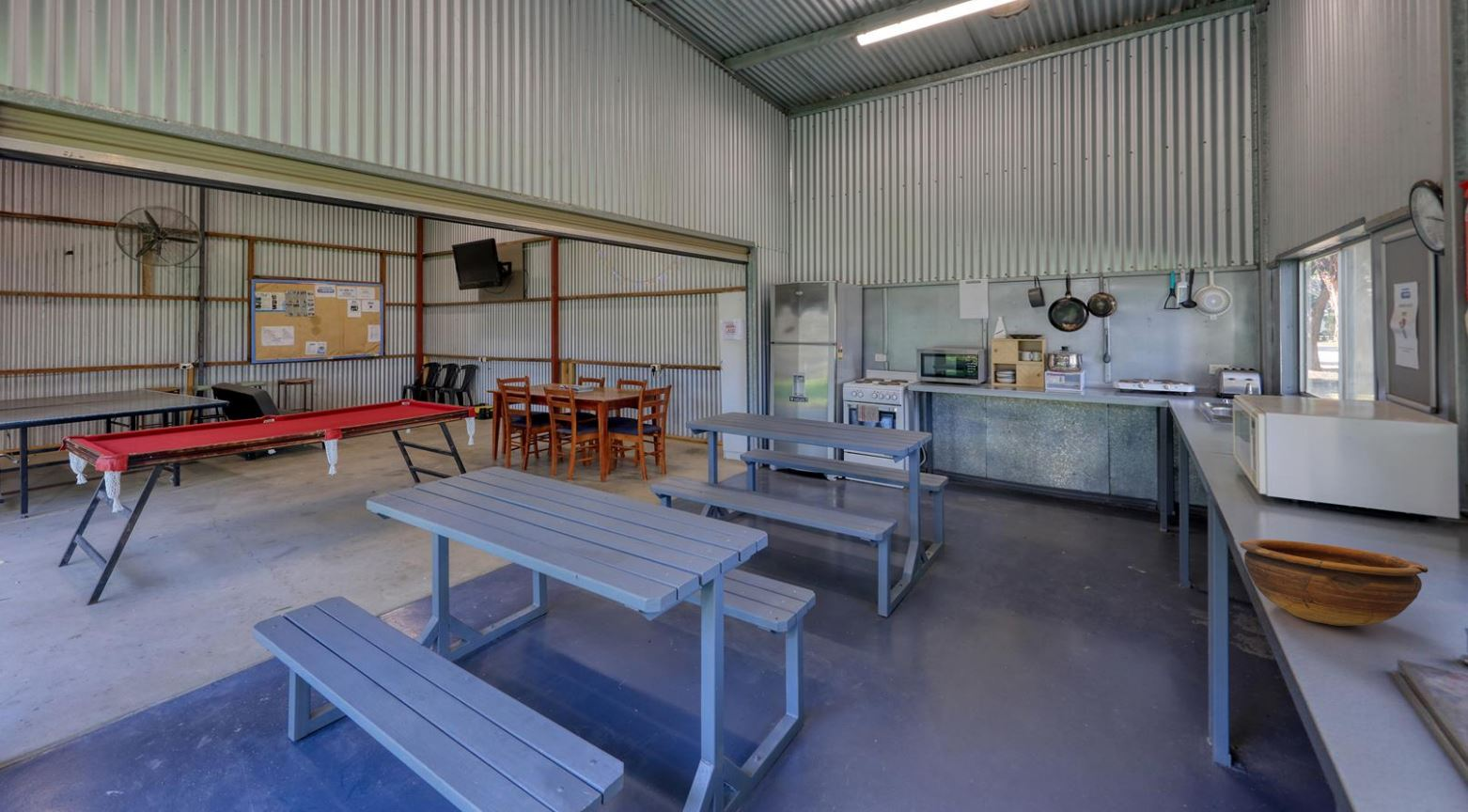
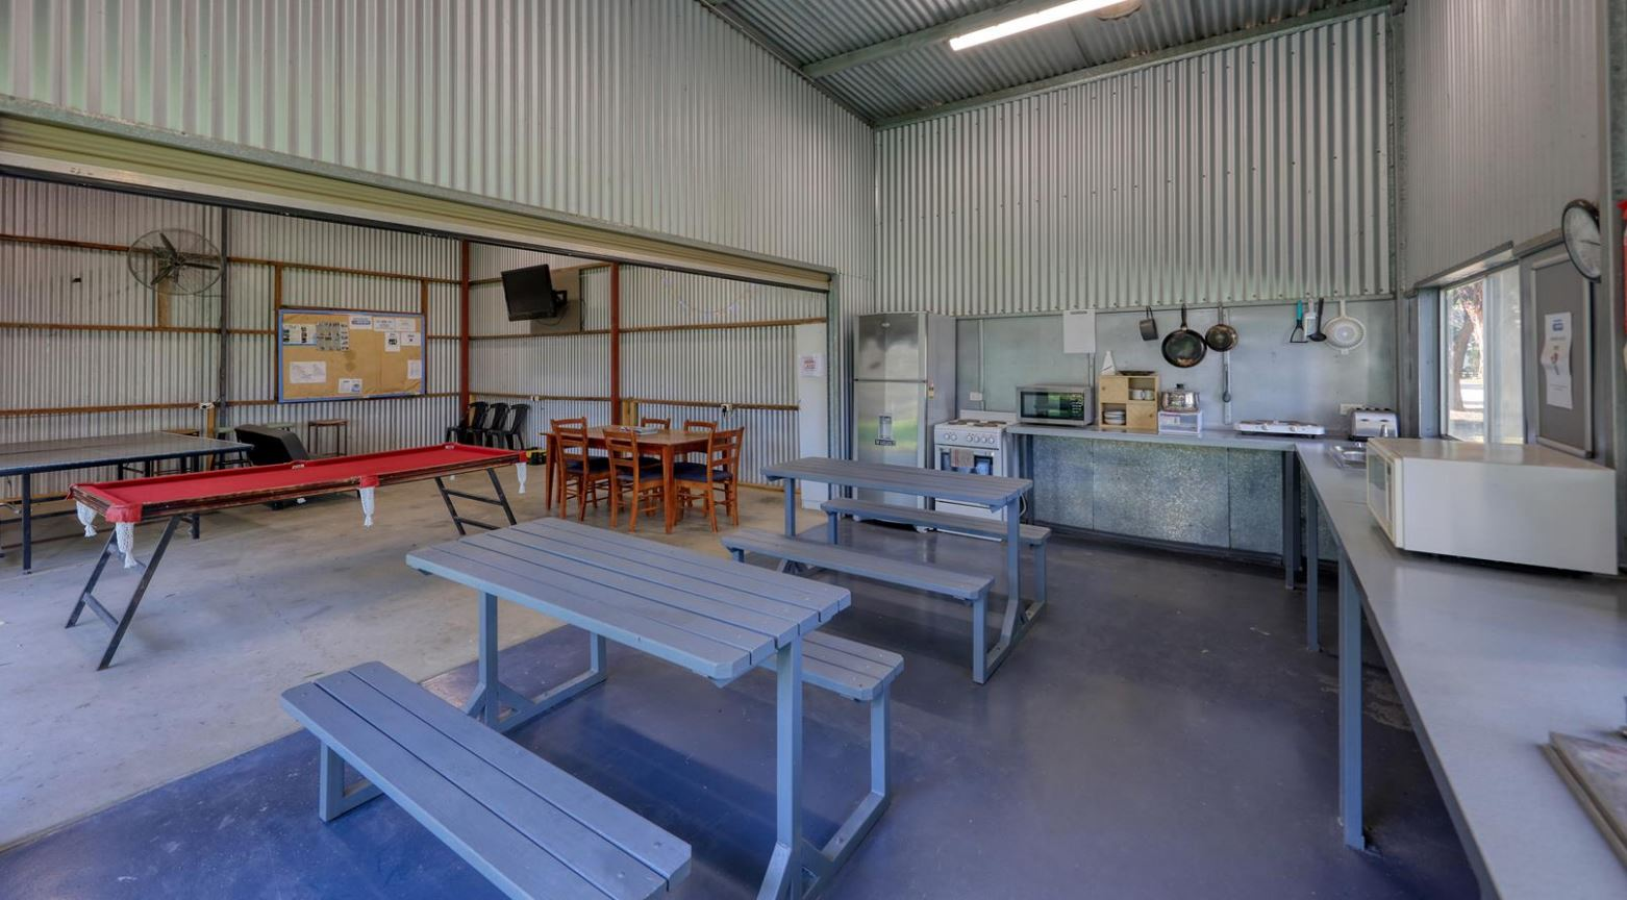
- bowl [1239,539,1429,627]
